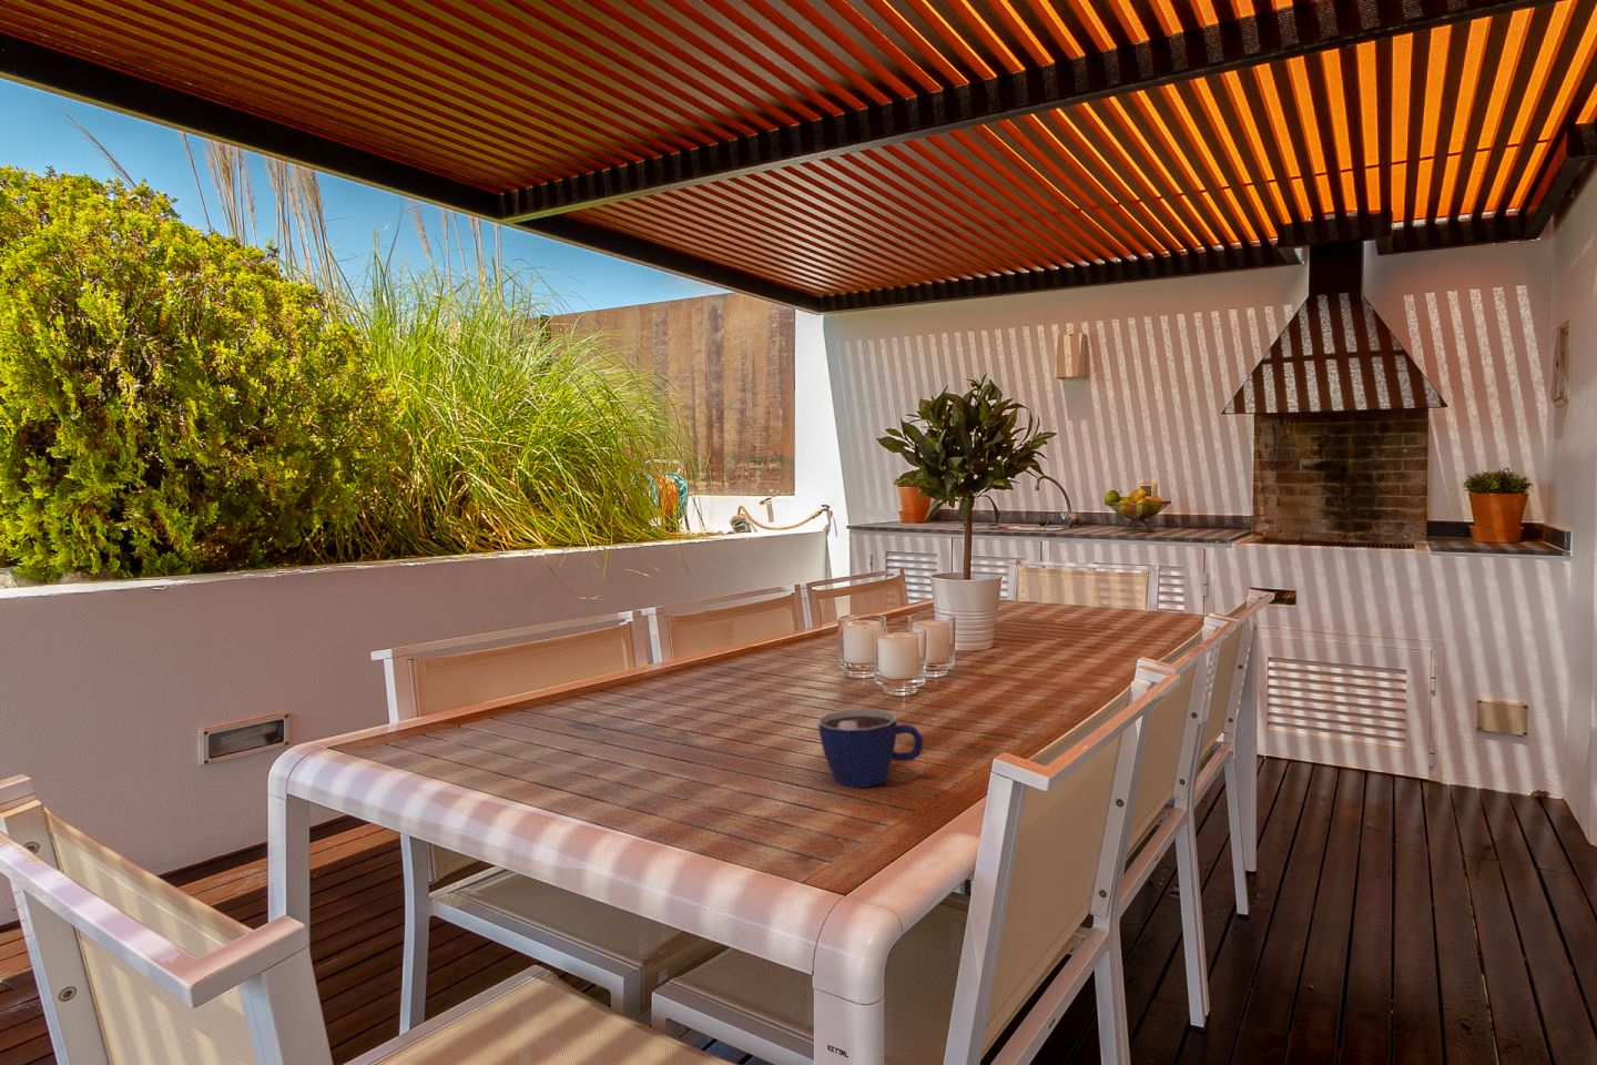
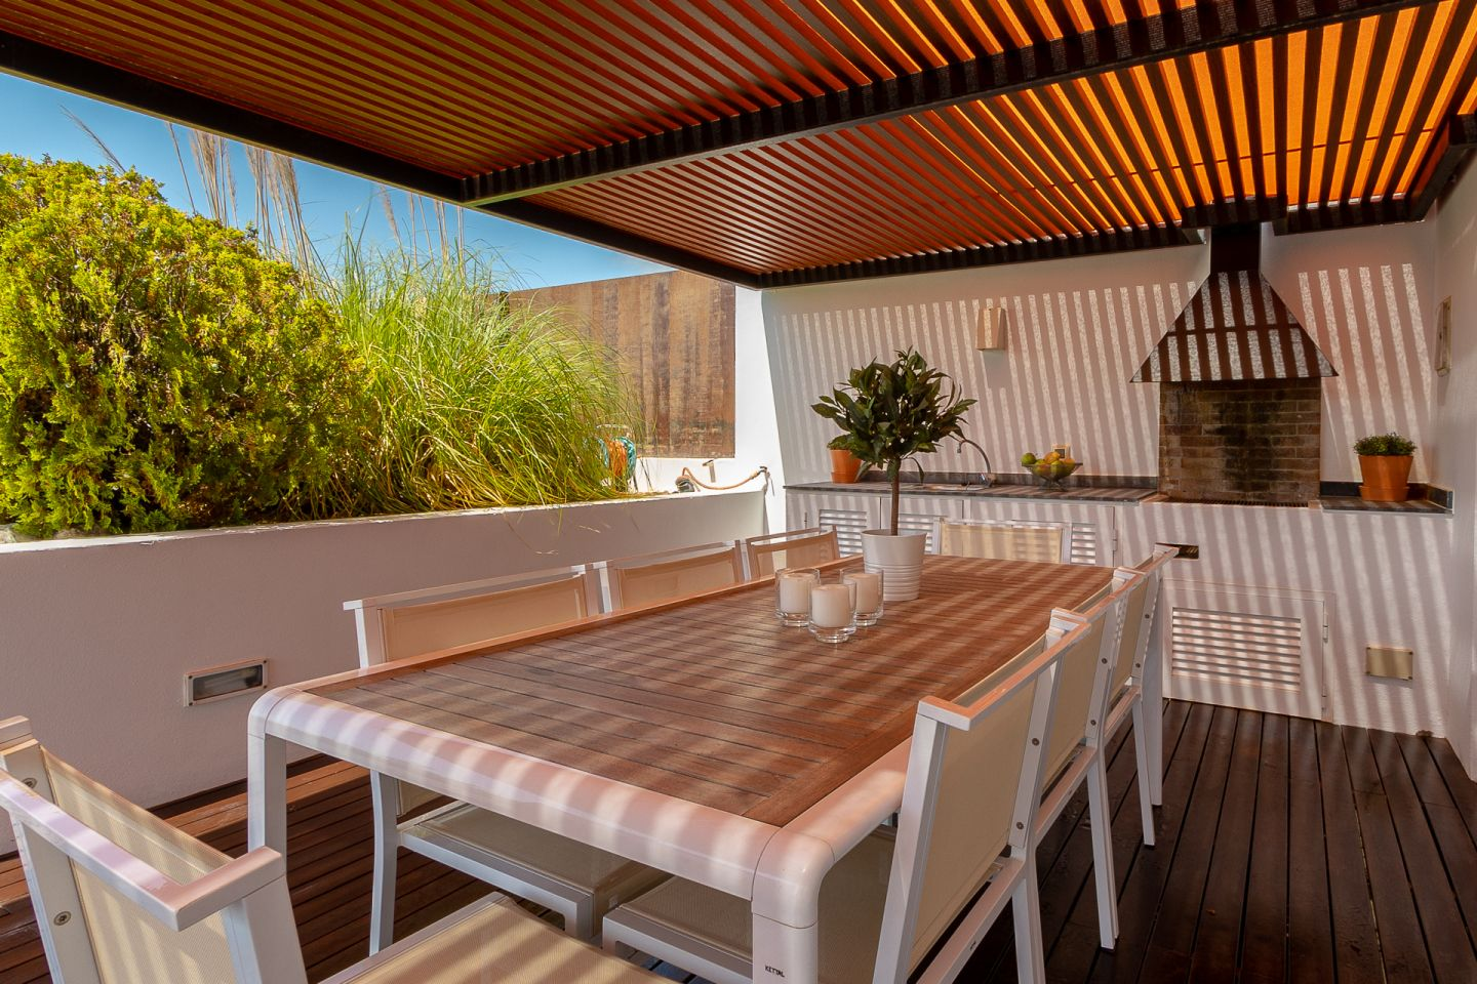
- cup [818,707,924,789]
